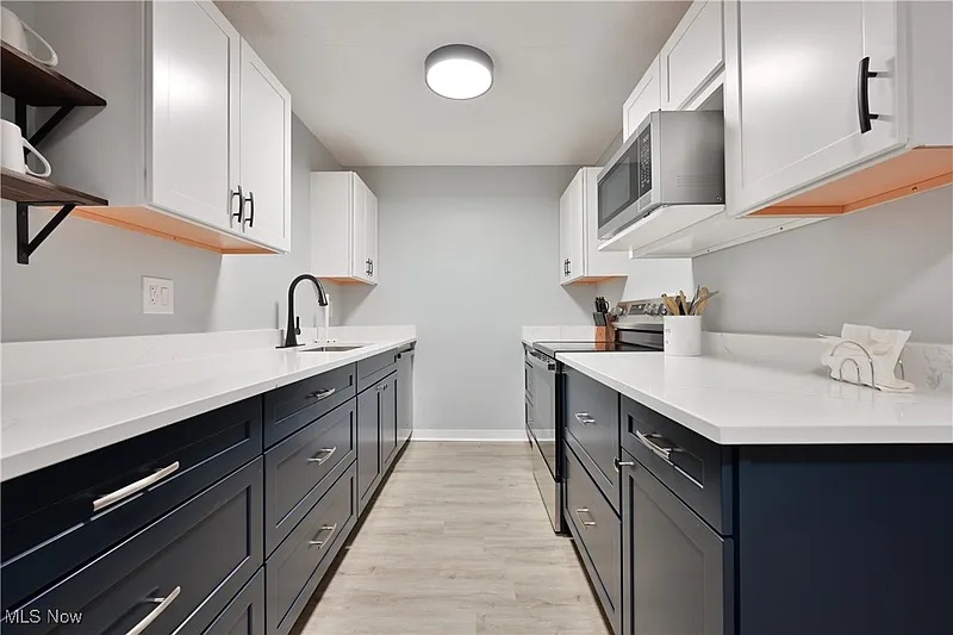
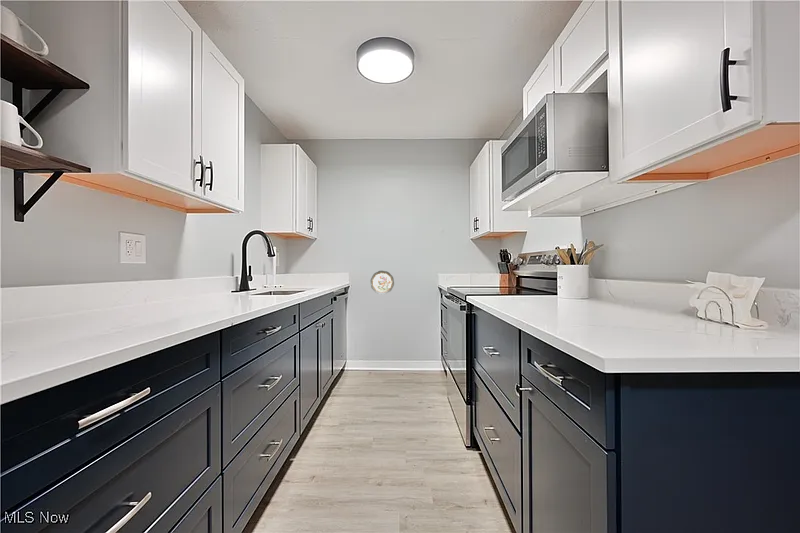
+ decorative plate [369,270,395,295]
